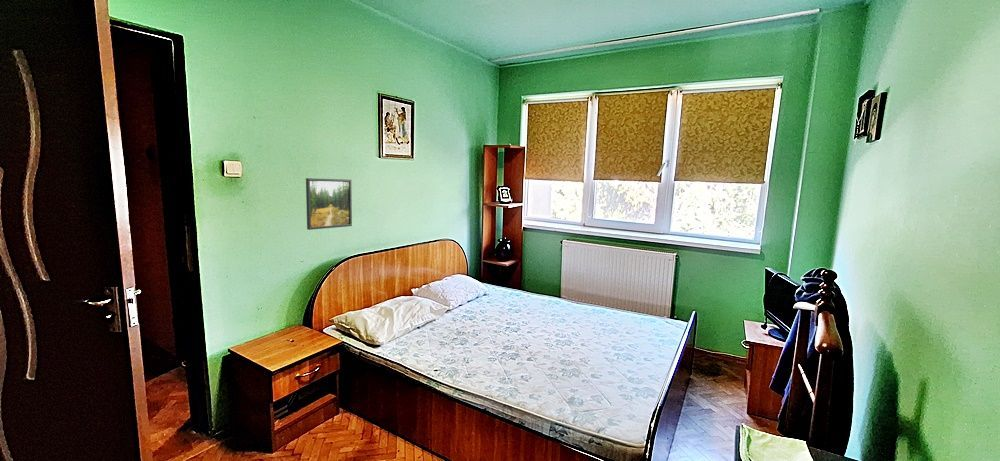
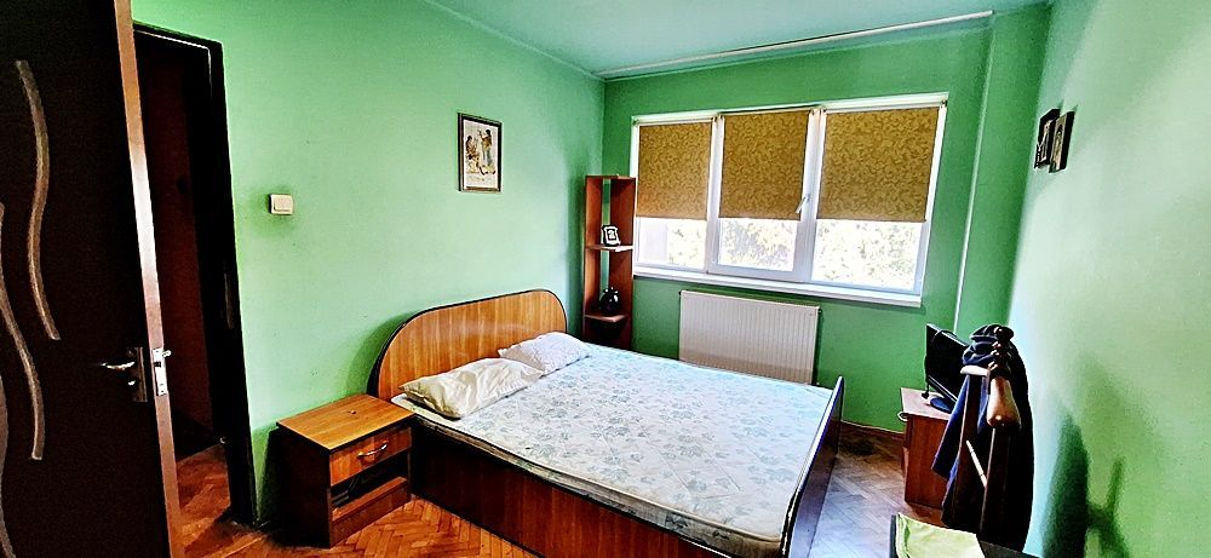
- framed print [305,177,353,231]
